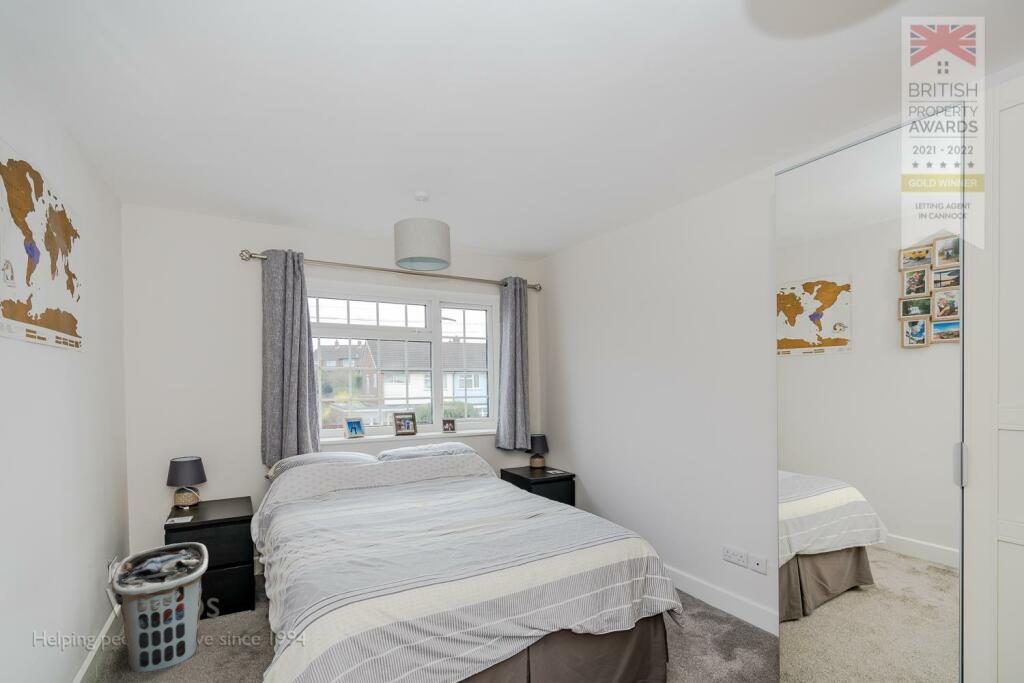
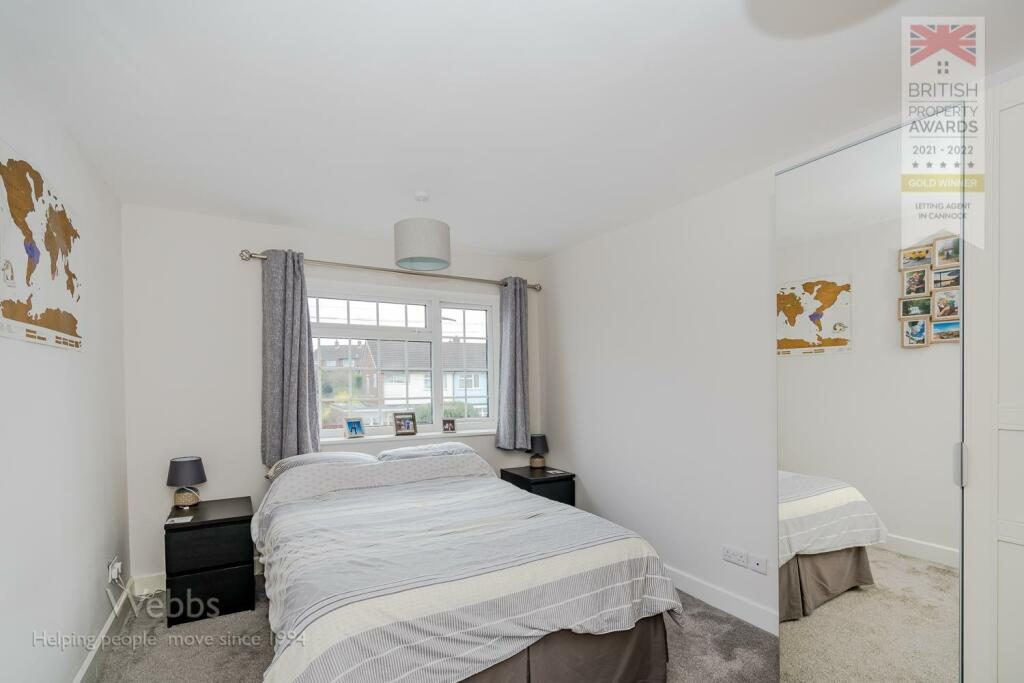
- clothes hamper [111,541,209,673]
